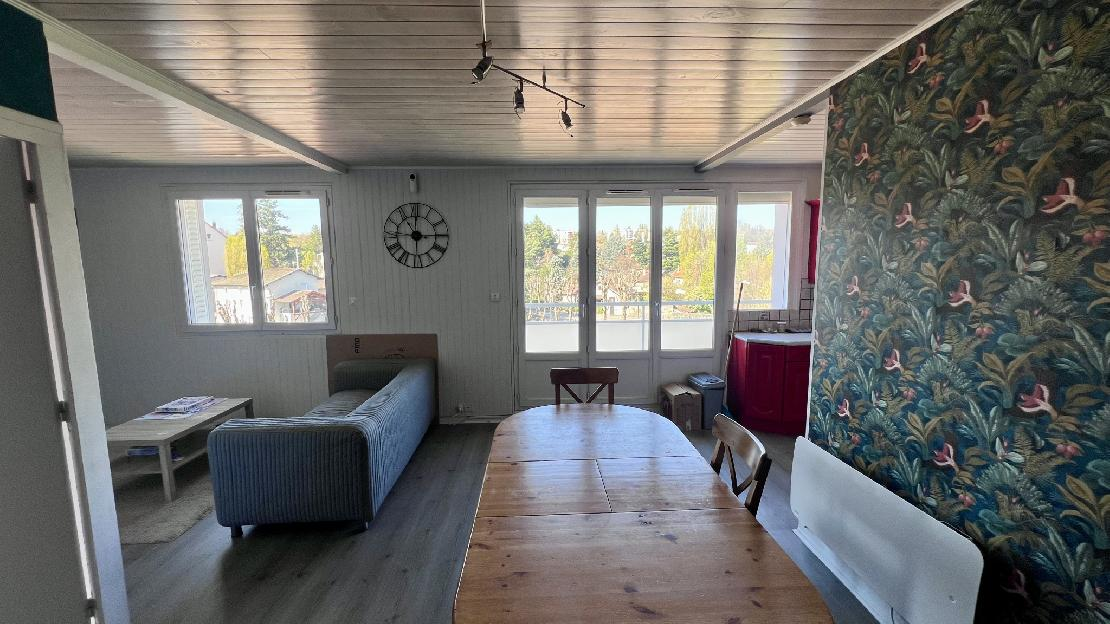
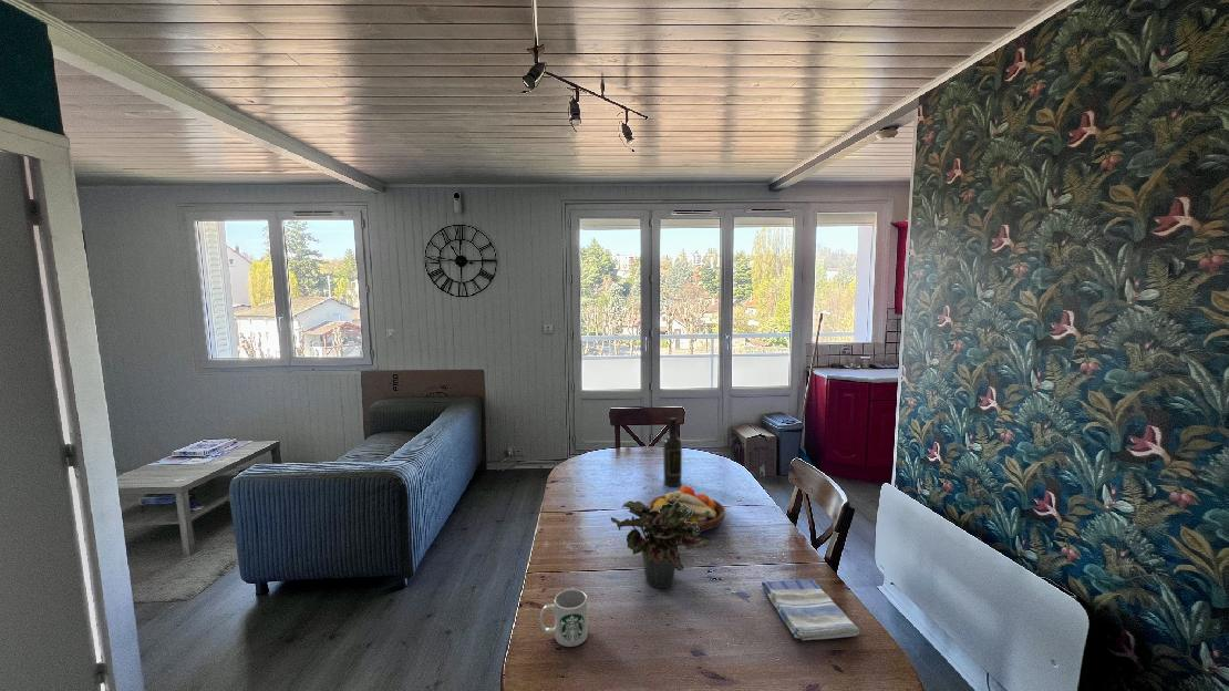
+ potted plant [610,501,715,589]
+ wine bottle [662,416,683,487]
+ dish towel [761,578,860,641]
+ mug [539,588,589,648]
+ fruit bowl [648,484,726,533]
